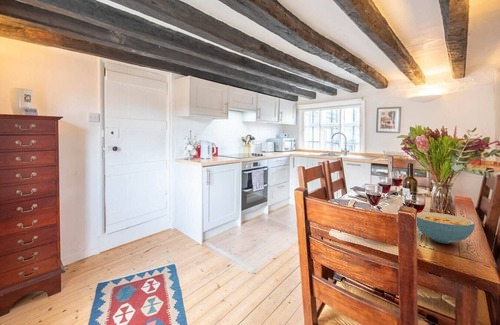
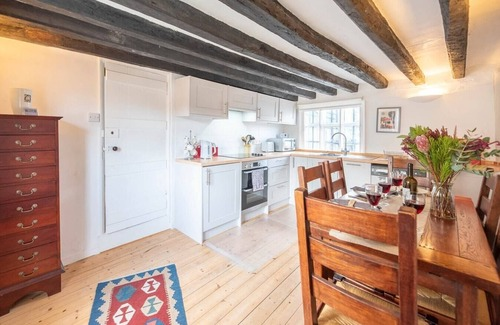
- cereal bowl [416,211,476,244]
